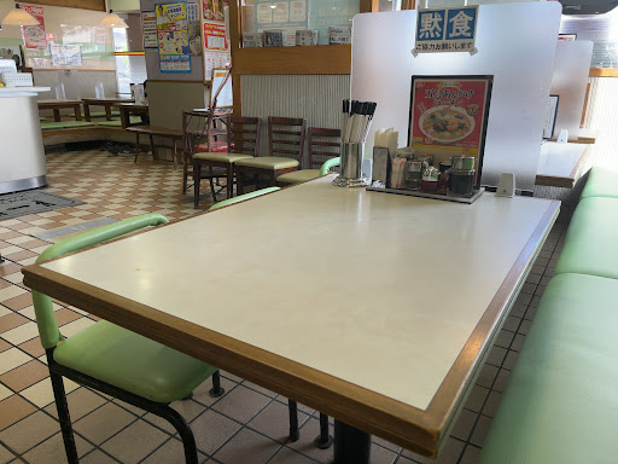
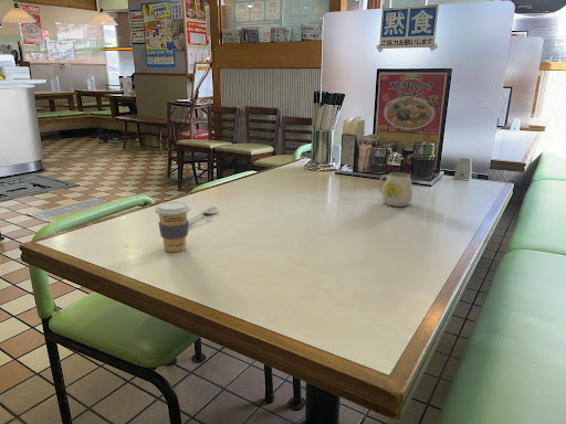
+ mug [378,171,413,208]
+ spoon [188,205,219,225]
+ coffee cup [154,200,191,253]
